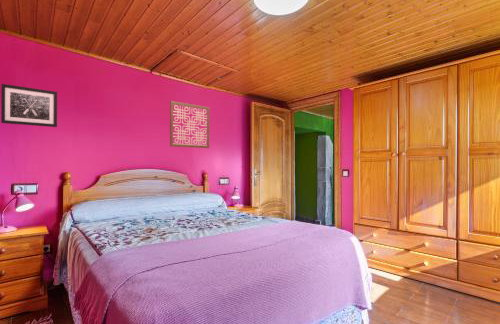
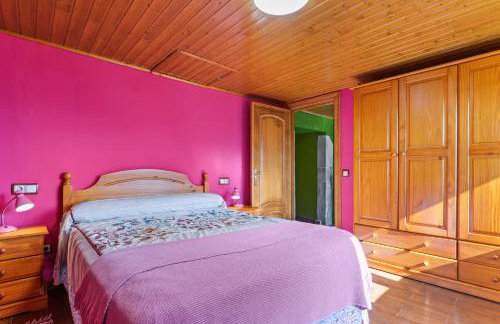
- wall art [169,100,210,149]
- wall art [0,83,58,128]
